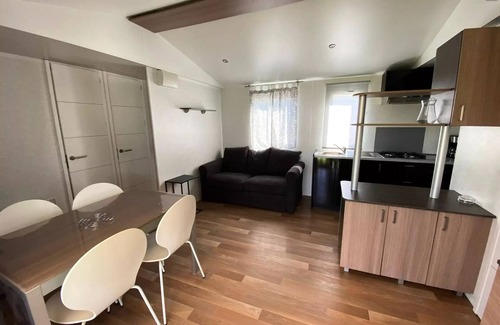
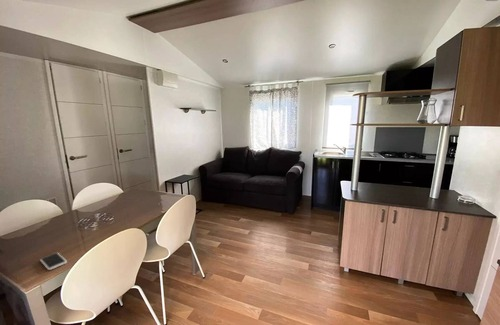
+ smartphone [39,252,68,271]
